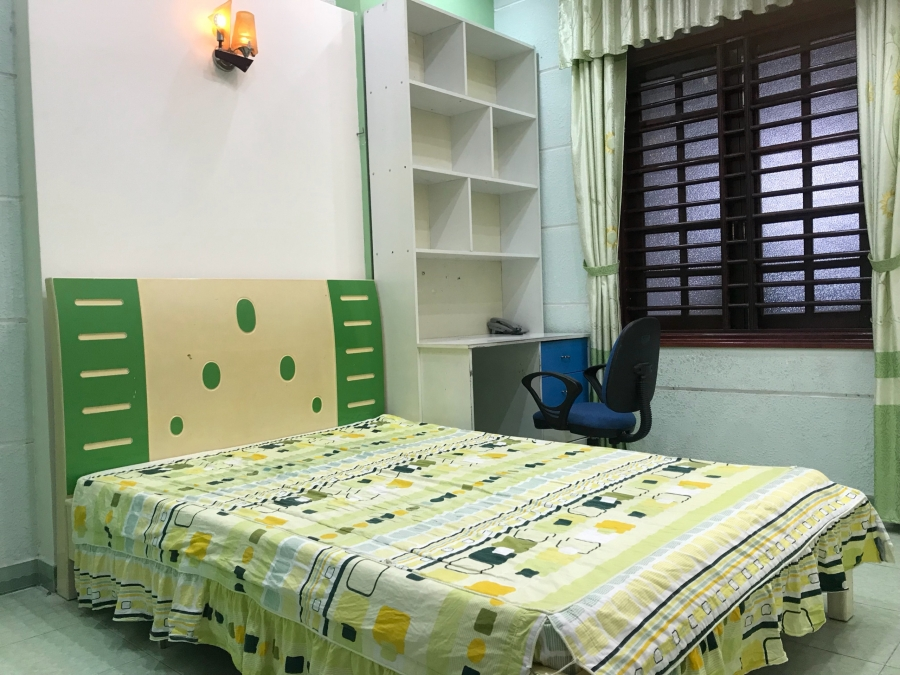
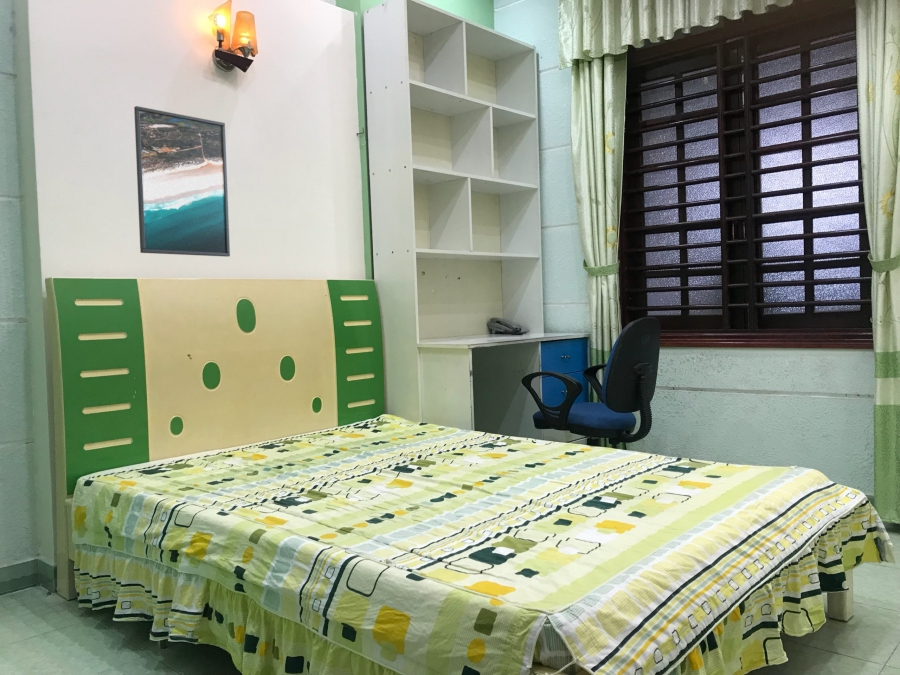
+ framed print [133,105,231,258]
